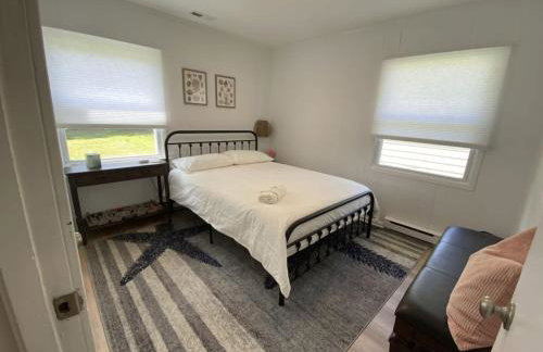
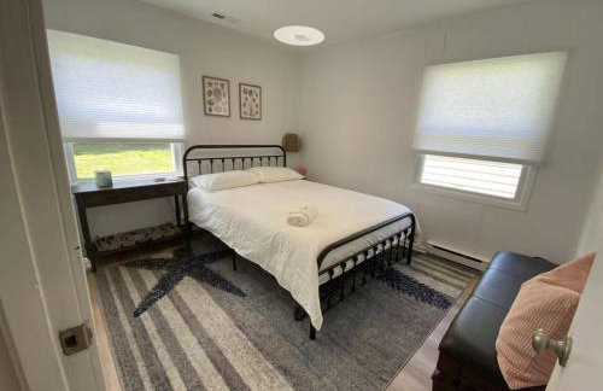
+ ceiling light [273,25,326,47]
